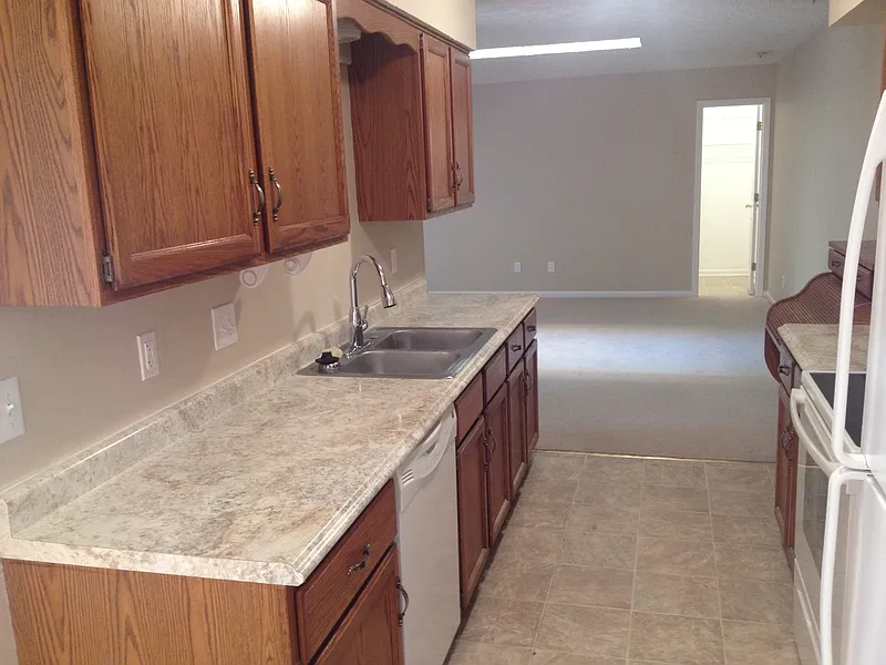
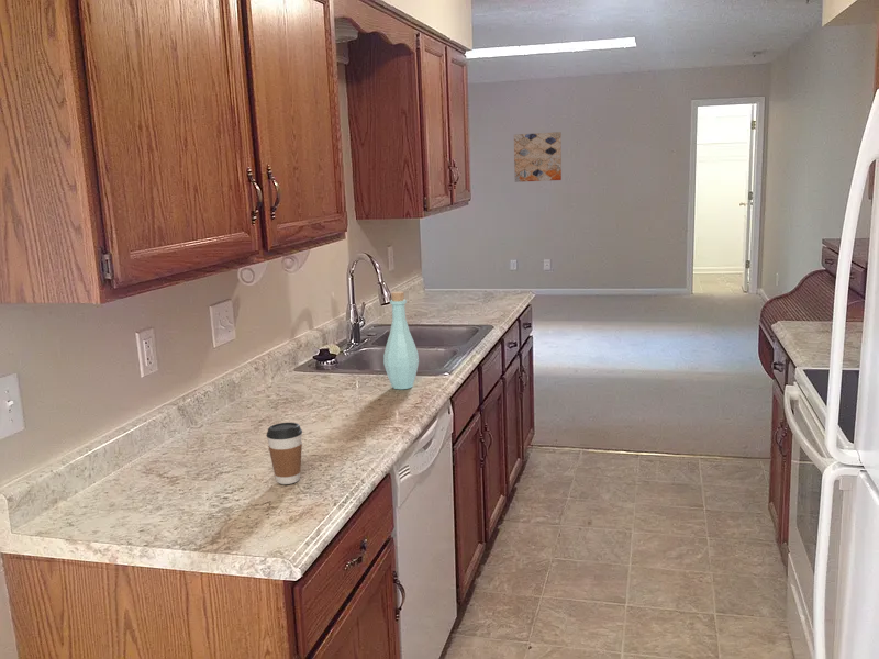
+ wall art [513,131,563,183]
+ coffee cup [265,422,303,485]
+ bottle [382,290,420,390]
